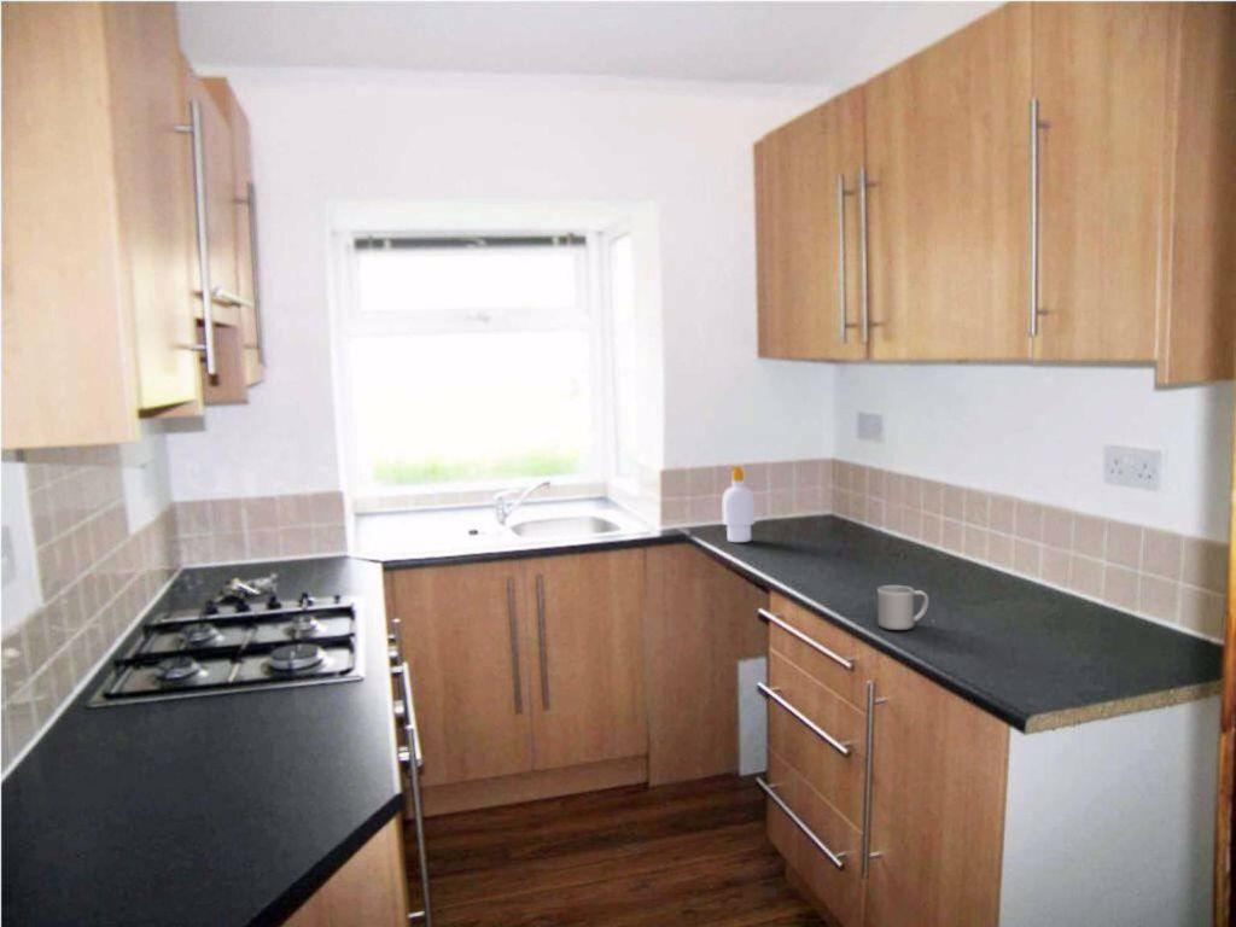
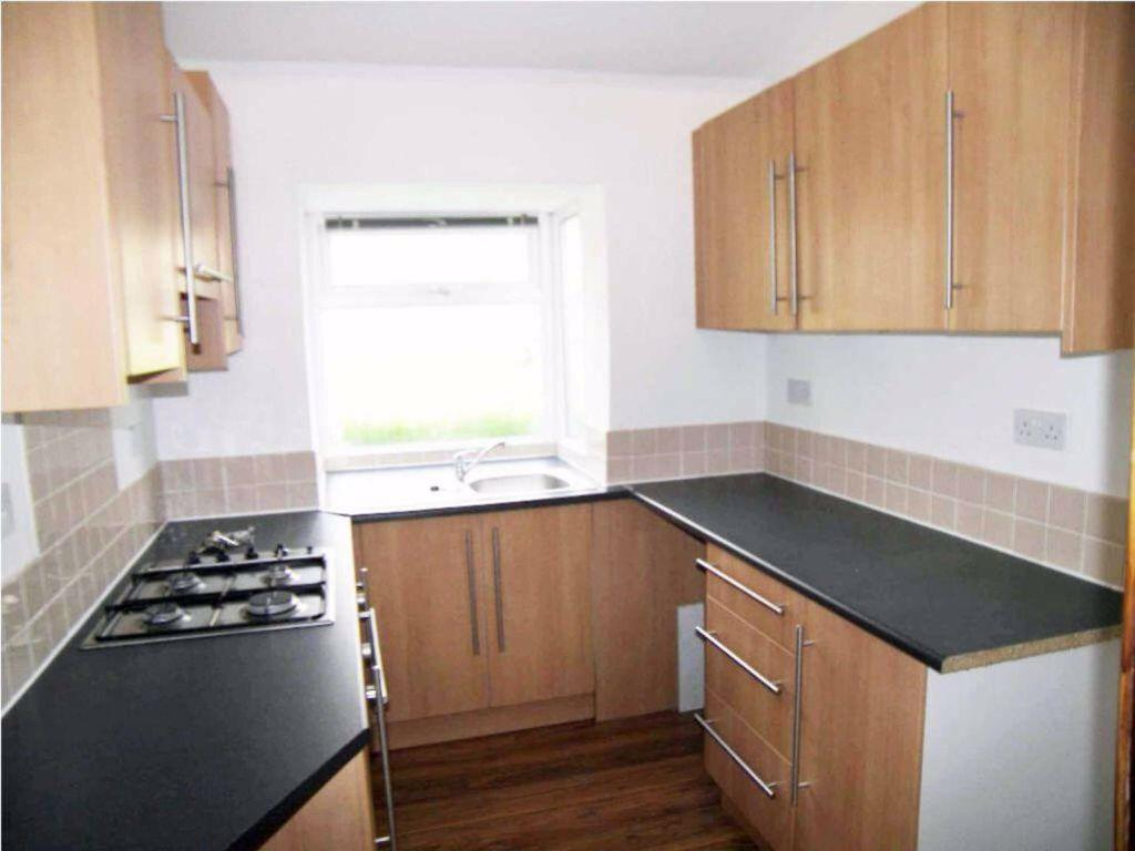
- soap bottle [721,465,756,543]
- mug [876,584,929,631]
